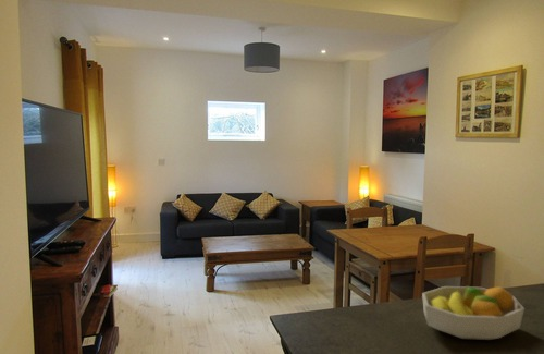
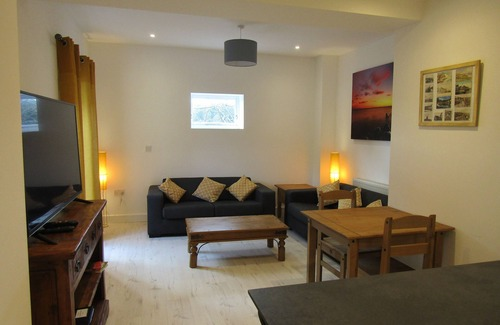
- fruit bowl [421,285,526,341]
